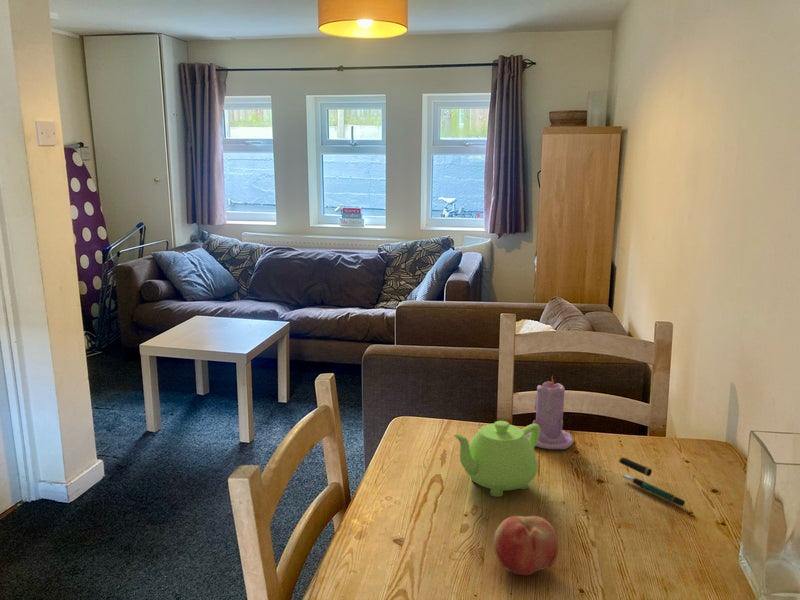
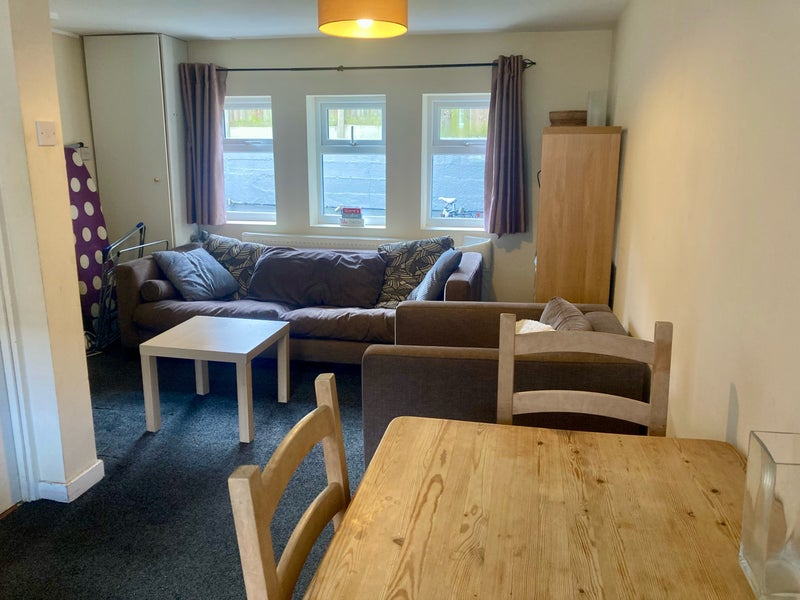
- teapot [452,420,540,498]
- fruit [493,515,559,576]
- candle [526,374,574,450]
- pen [618,456,686,507]
